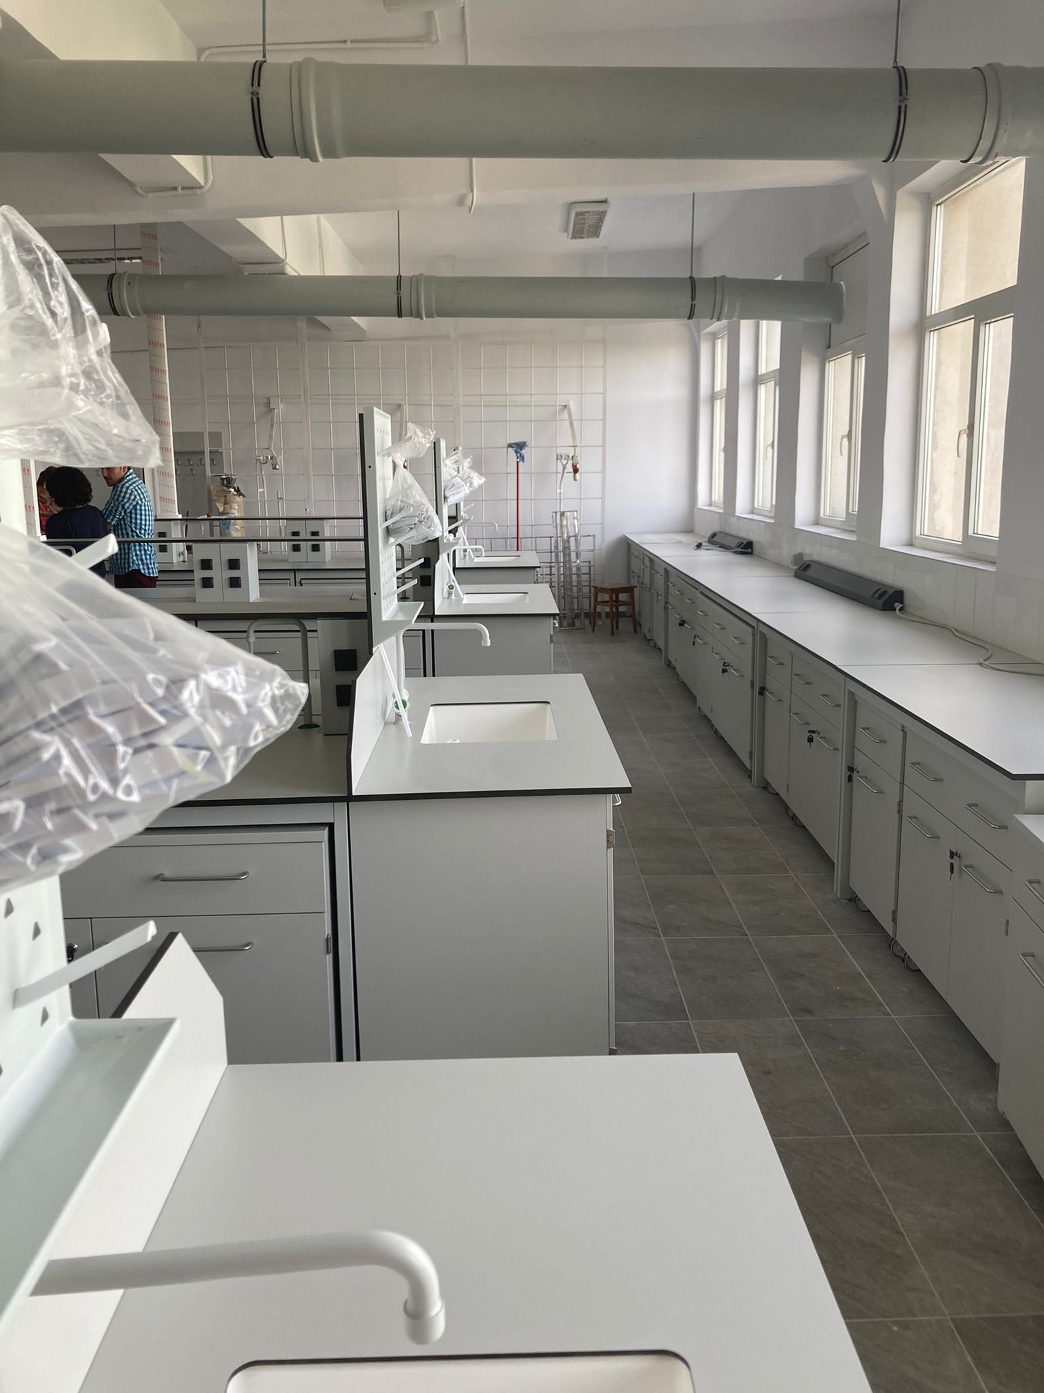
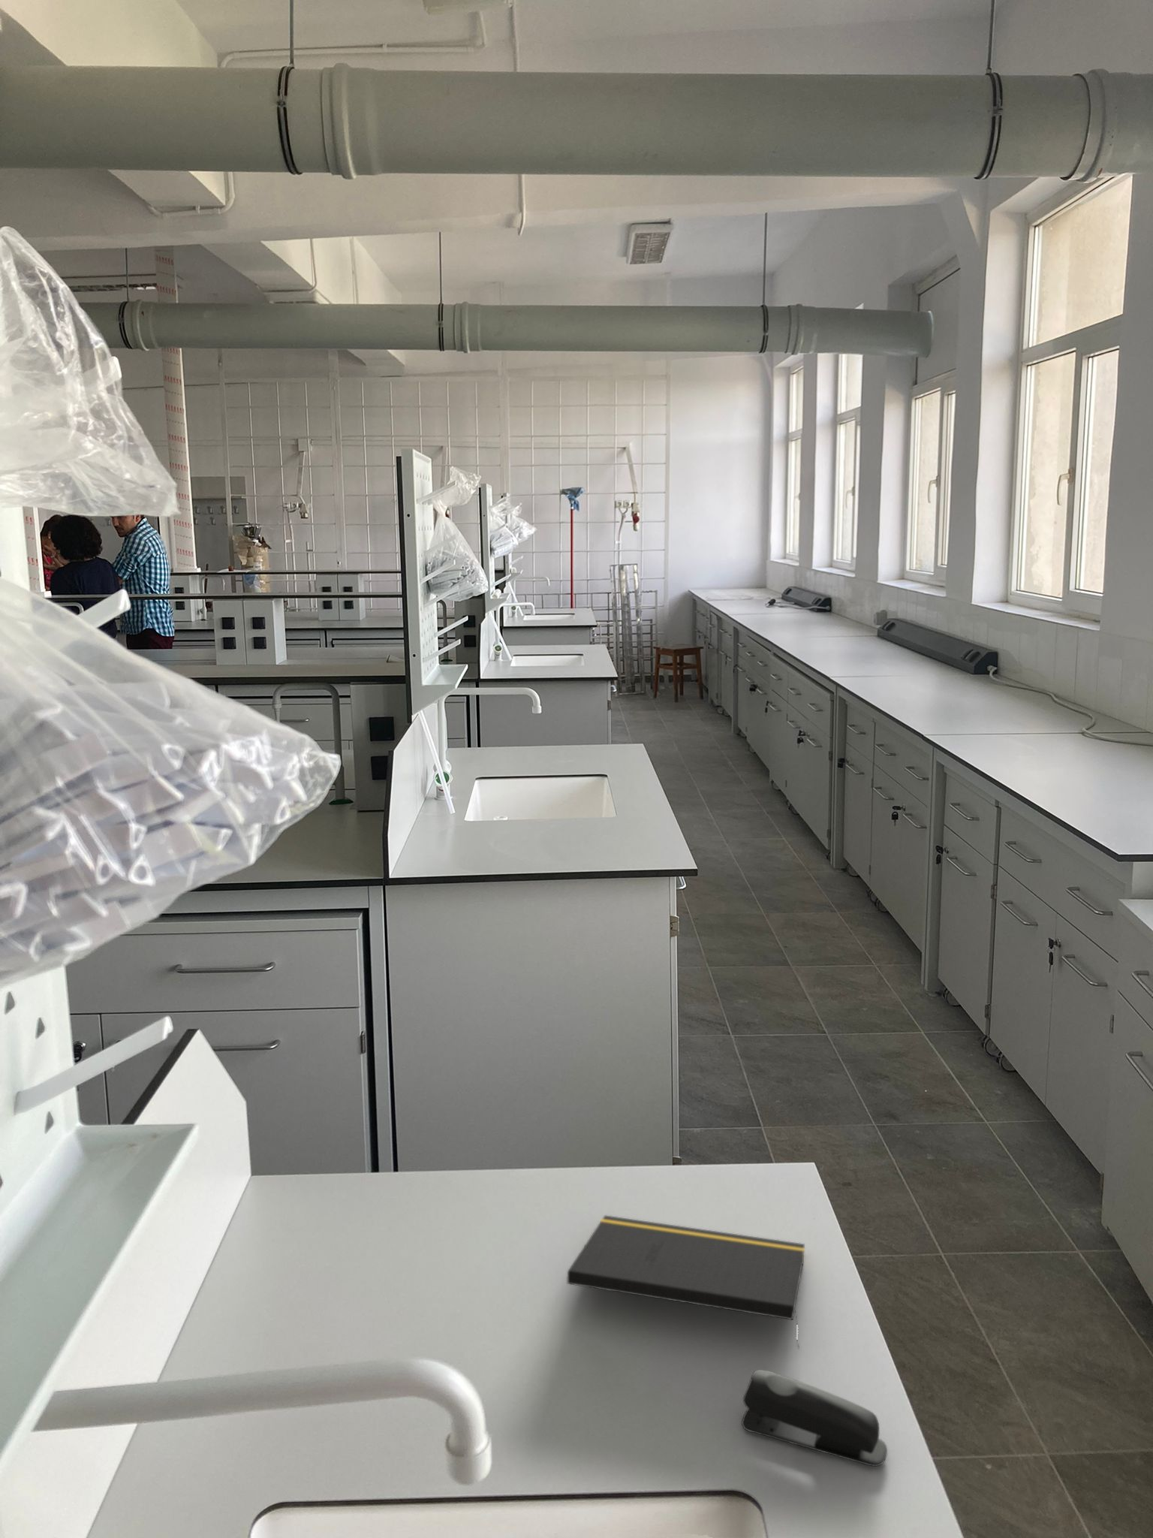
+ notepad [566,1215,805,1350]
+ stapler [741,1368,888,1468]
